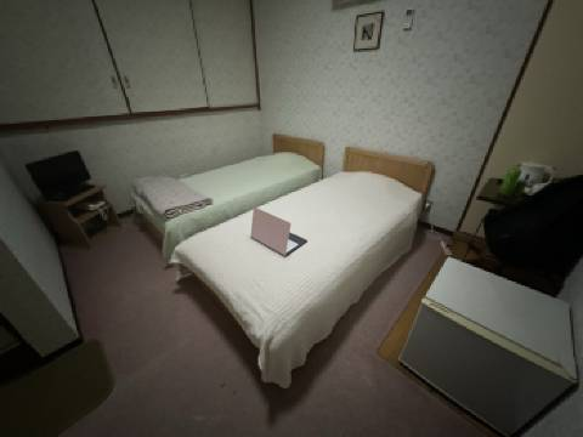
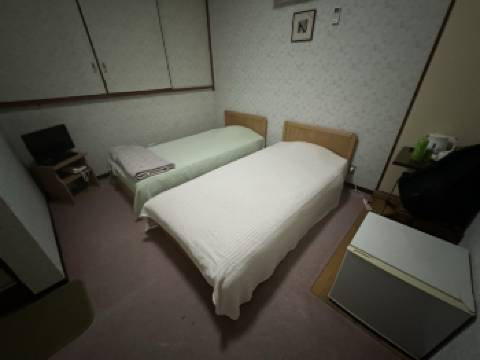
- laptop [249,206,309,257]
